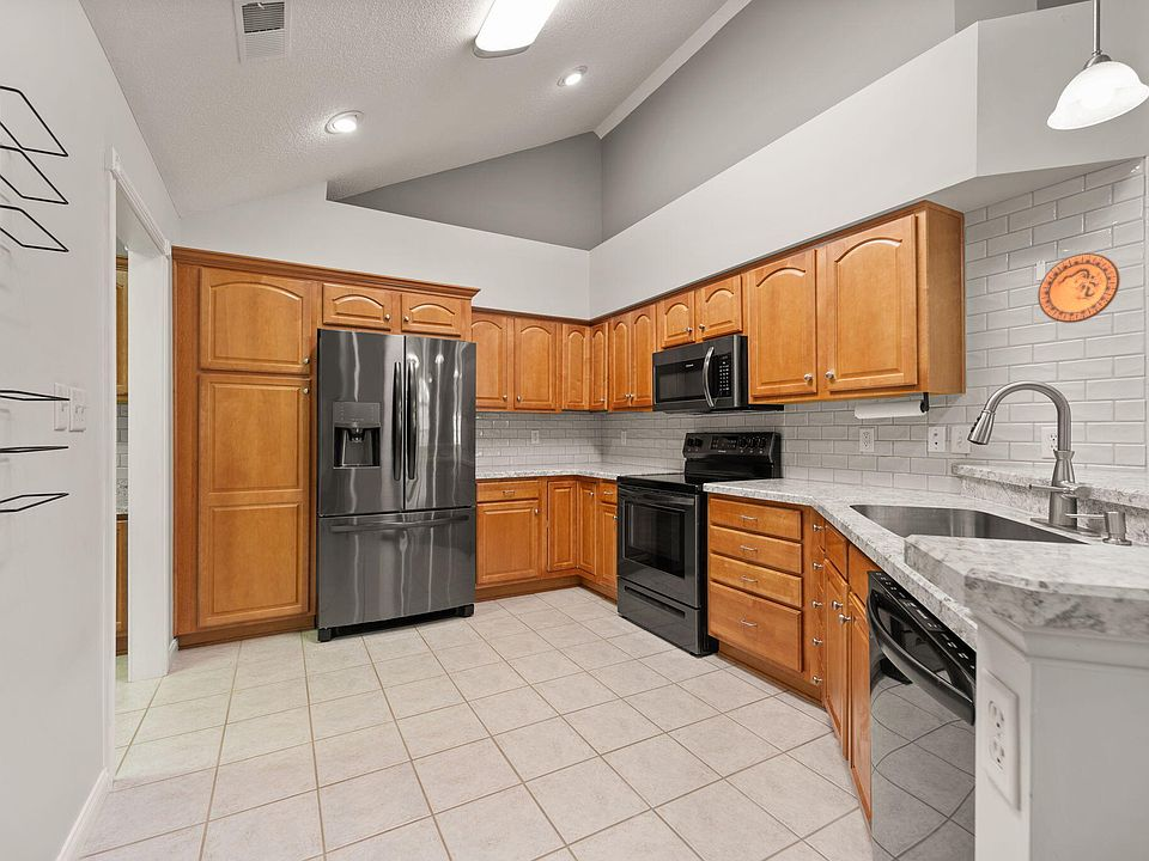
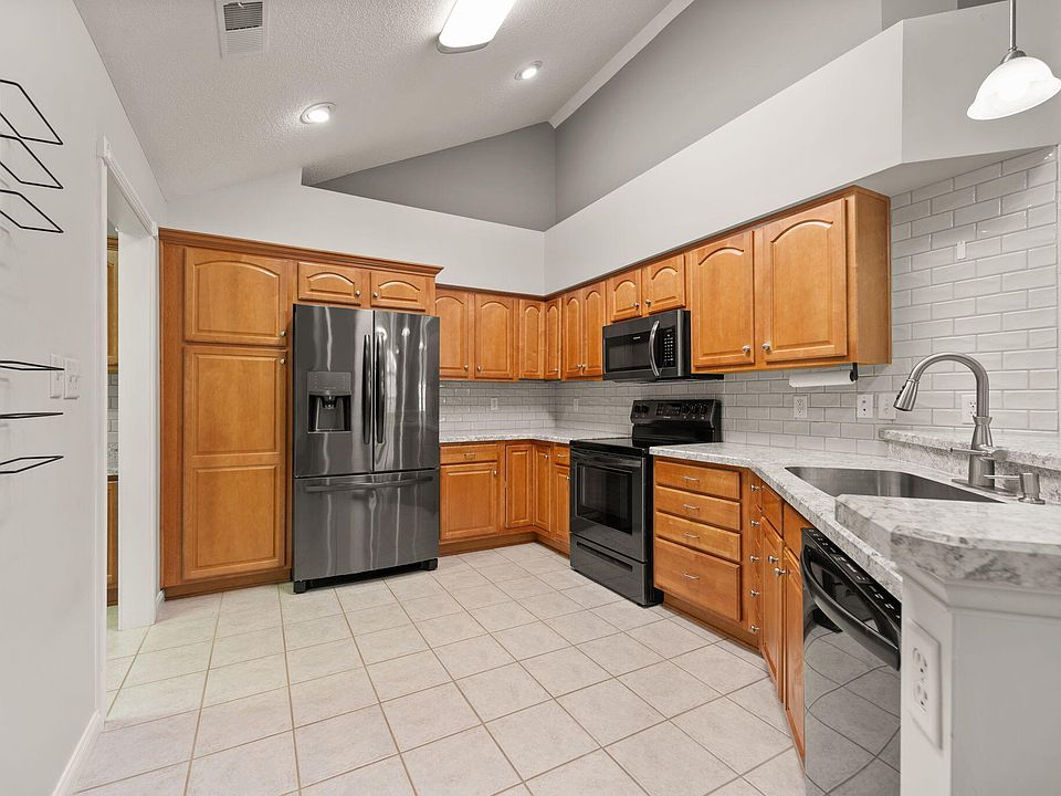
- decorative plate [1036,252,1121,324]
